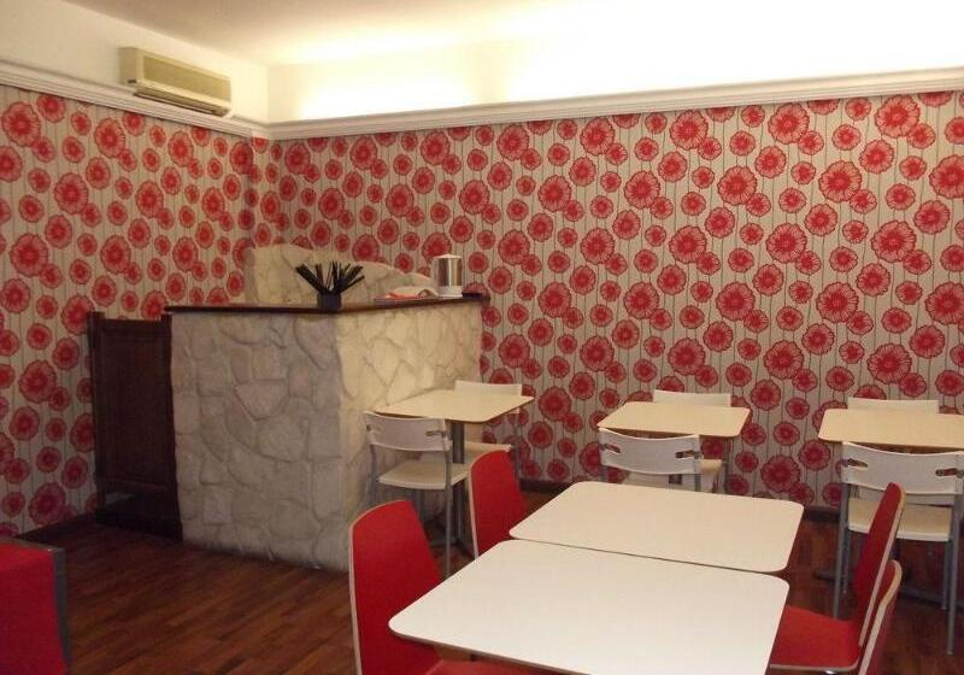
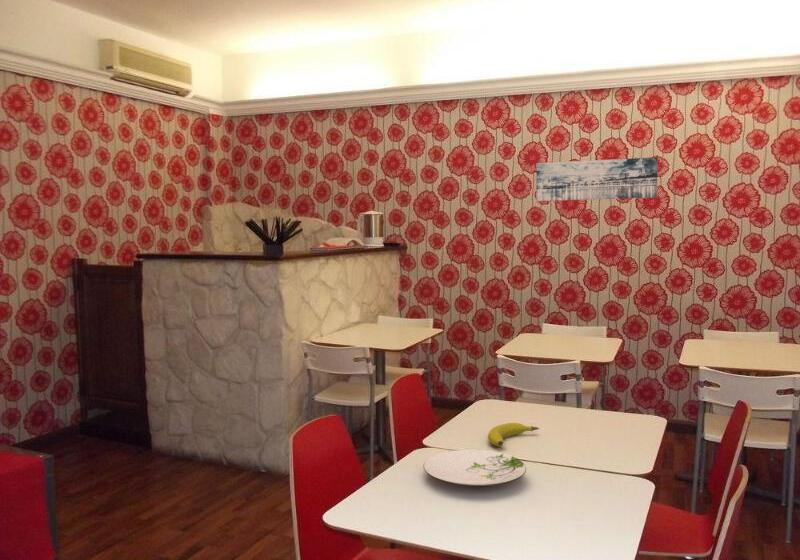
+ fruit [487,422,540,448]
+ wall art [535,156,659,202]
+ plate [423,449,527,487]
